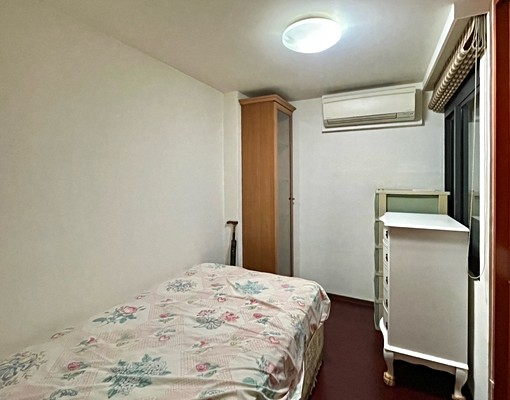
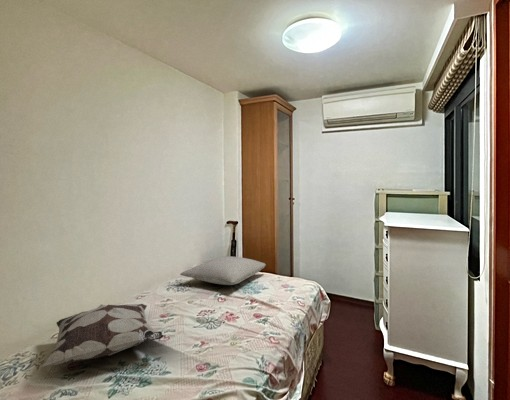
+ decorative pillow [40,303,164,368]
+ pillow [179,255,267,286]
